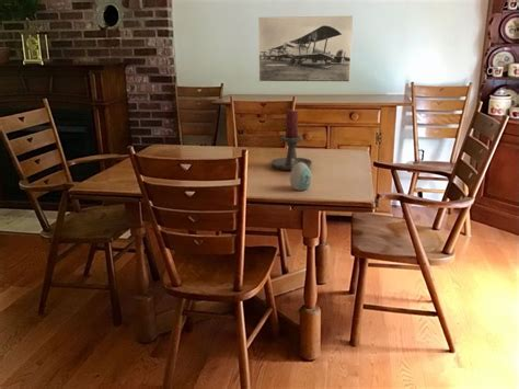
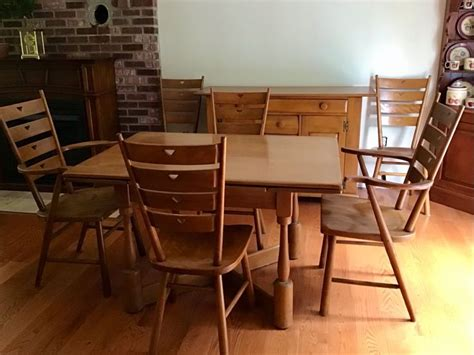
- decorative egg [289,162,313,192]
- candle holder [269,108,313,171]
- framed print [257,14,354,83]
